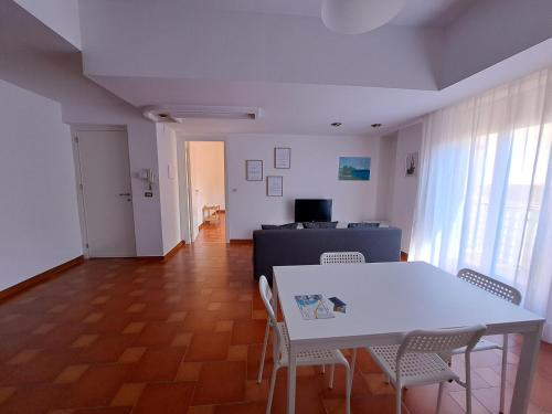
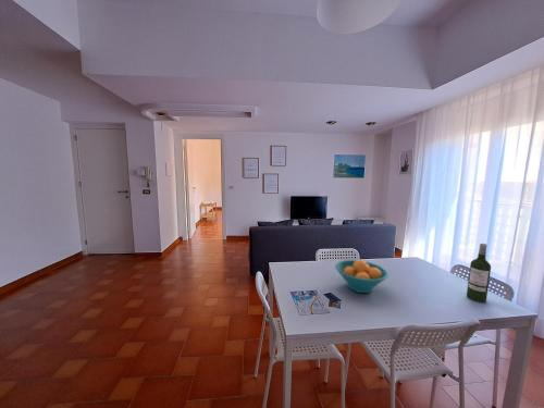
+ wine bottle [466,243,492,304]
+ fruit bowl [334,259,390,294]
